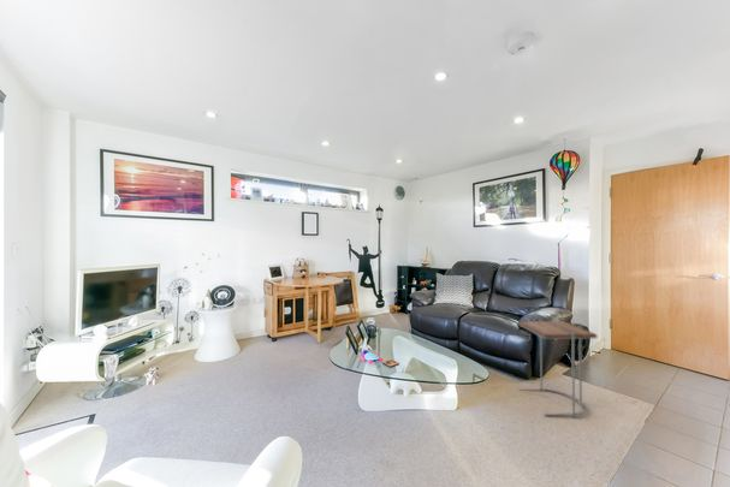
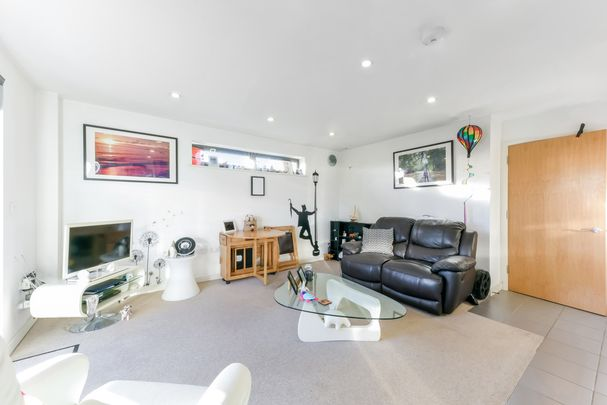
- side table [517,317,598,418]
